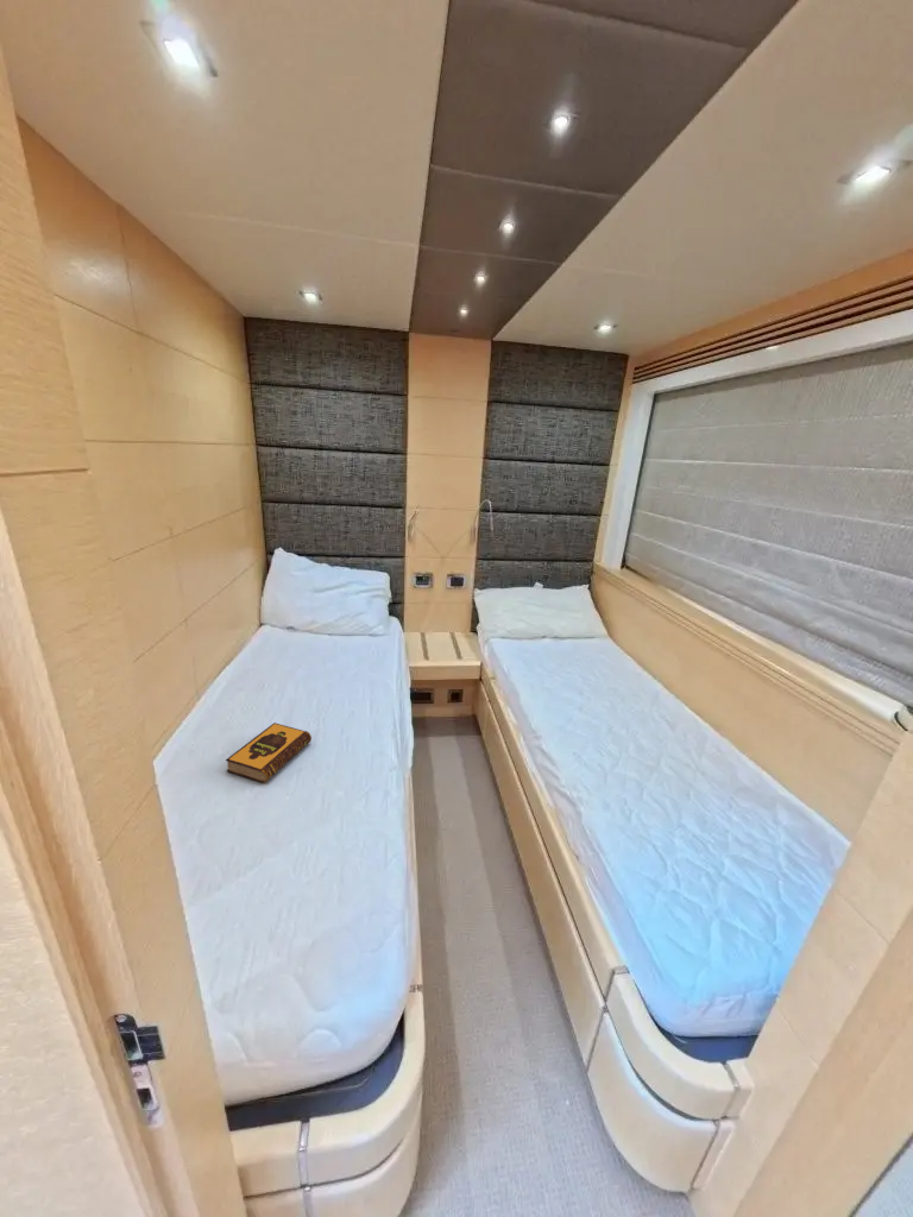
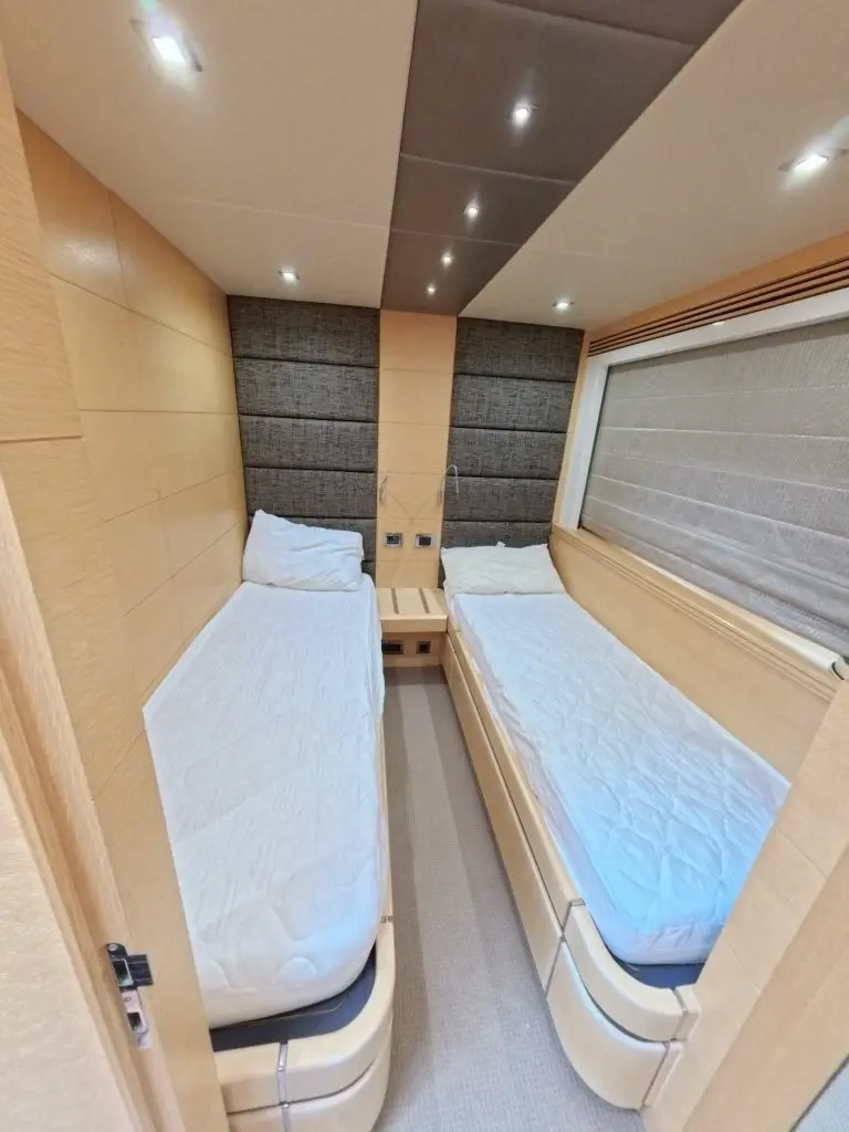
- hardback book [225,721,313,784]
